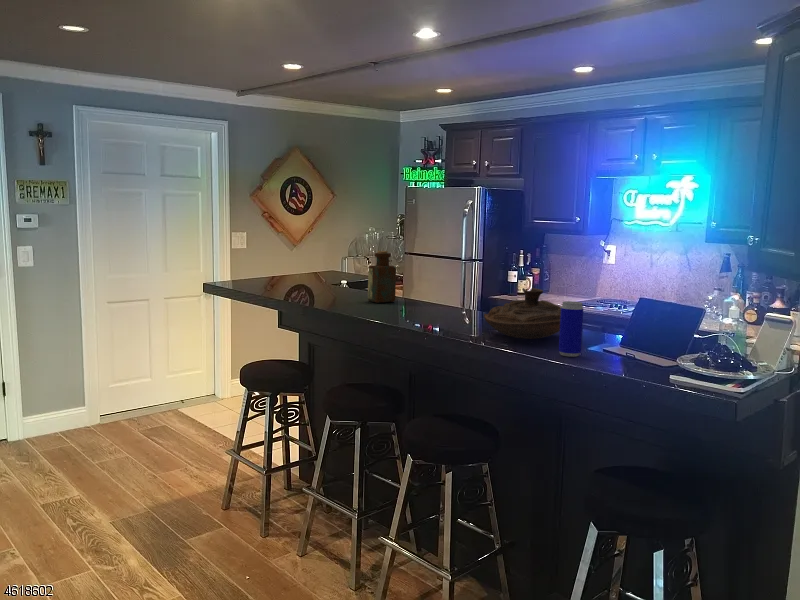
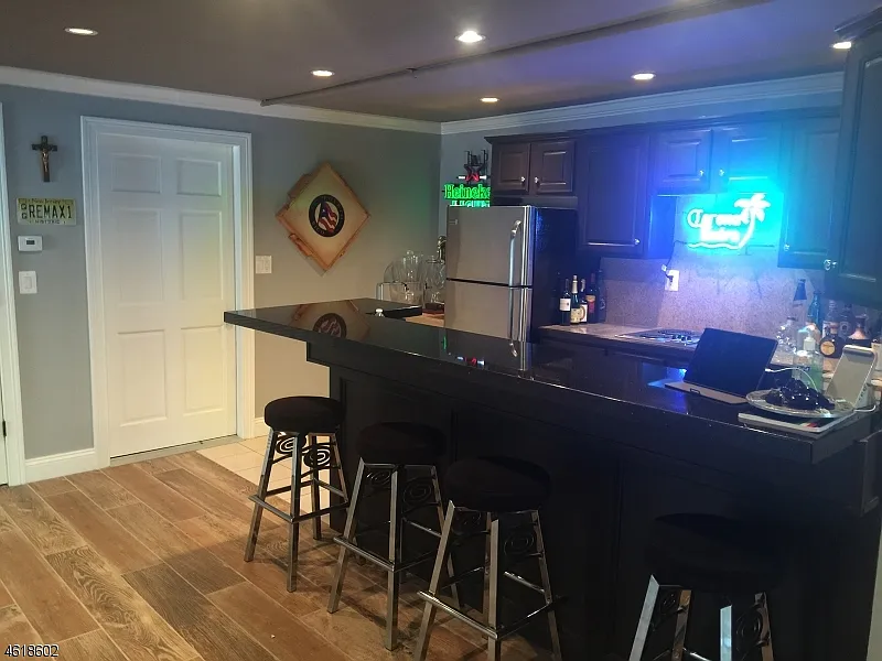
- bottle [367,250,397,304]
- beverage can [558,300,584,358]
- decorative bowl [483,287,562,340]
